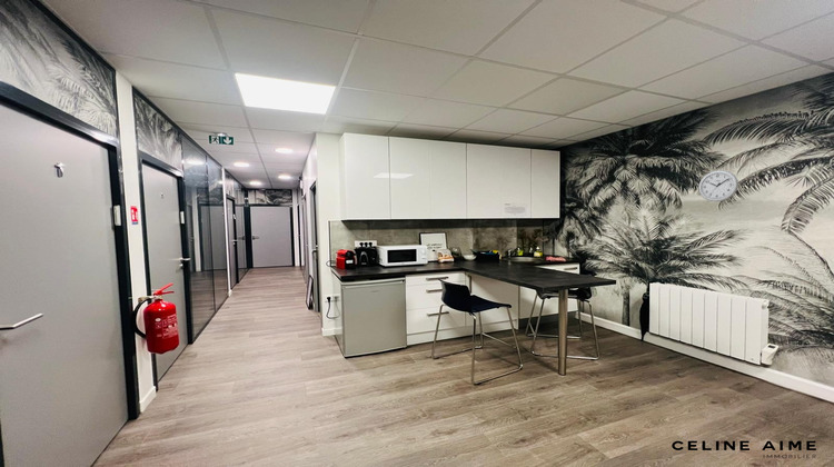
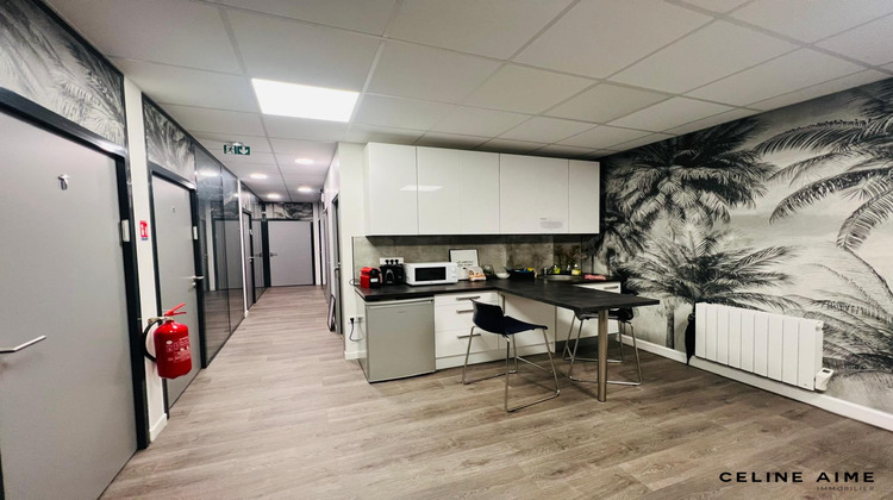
- wall clock [697,169,739,202]
